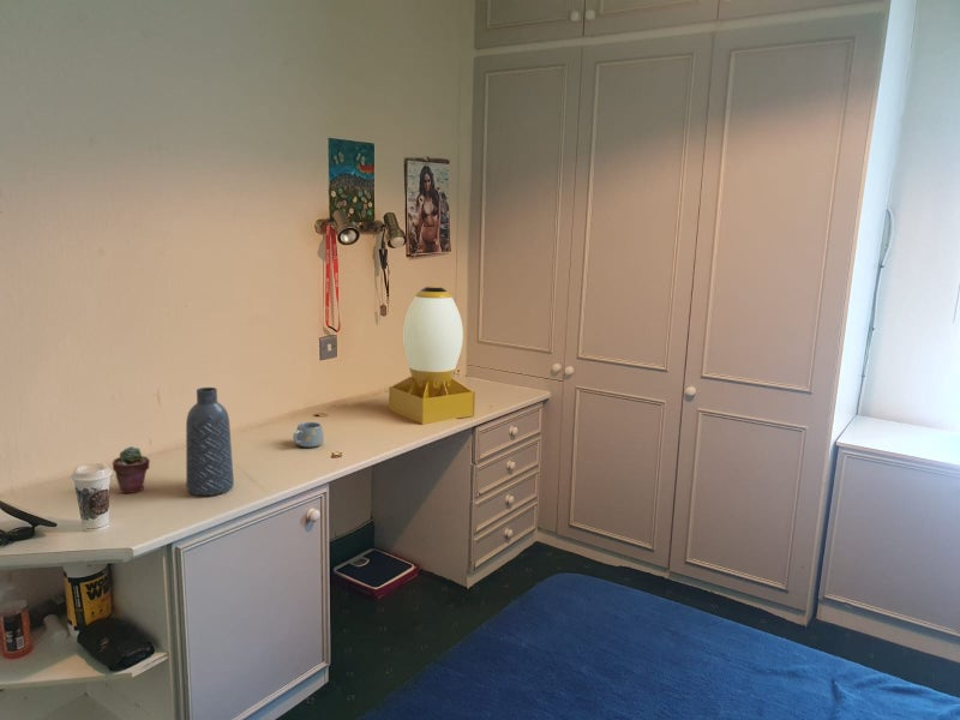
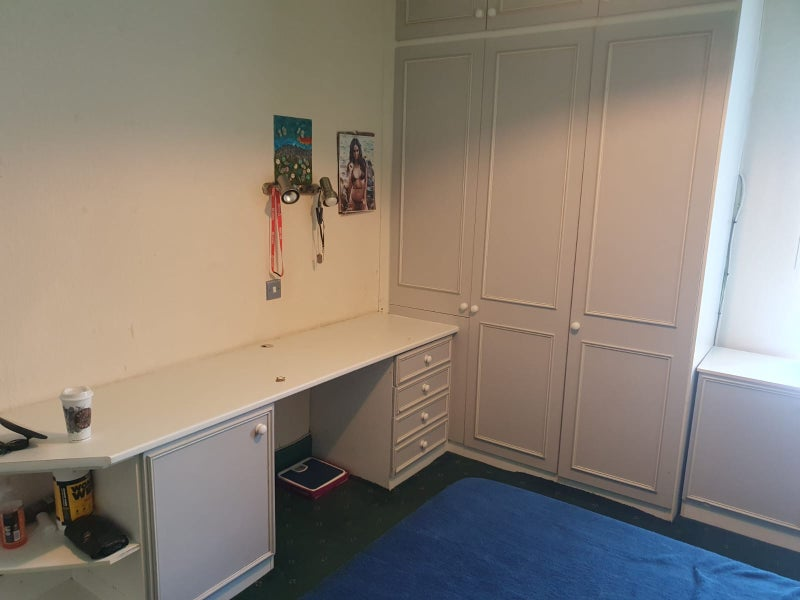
- potted succulent [112,445,151,494]
- vase [185,386,235,497]
- mug [292,421,325,449]
- desk lamp [388,284,476,426]
